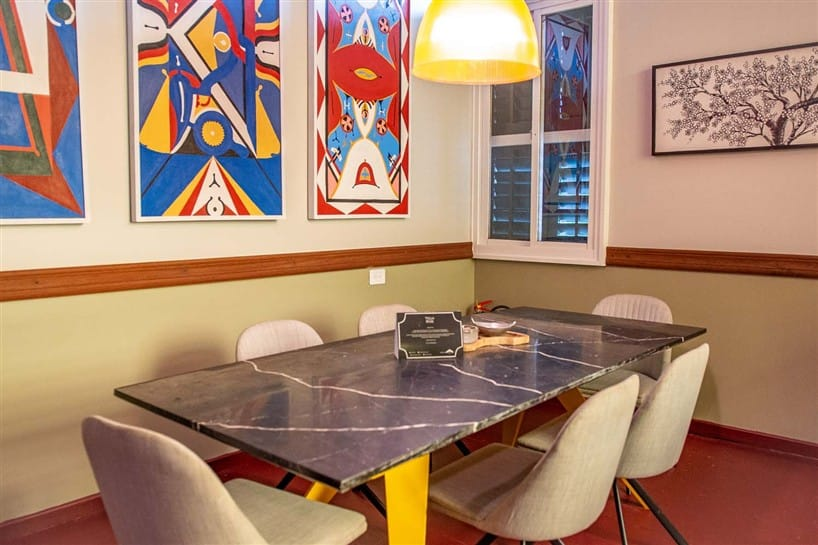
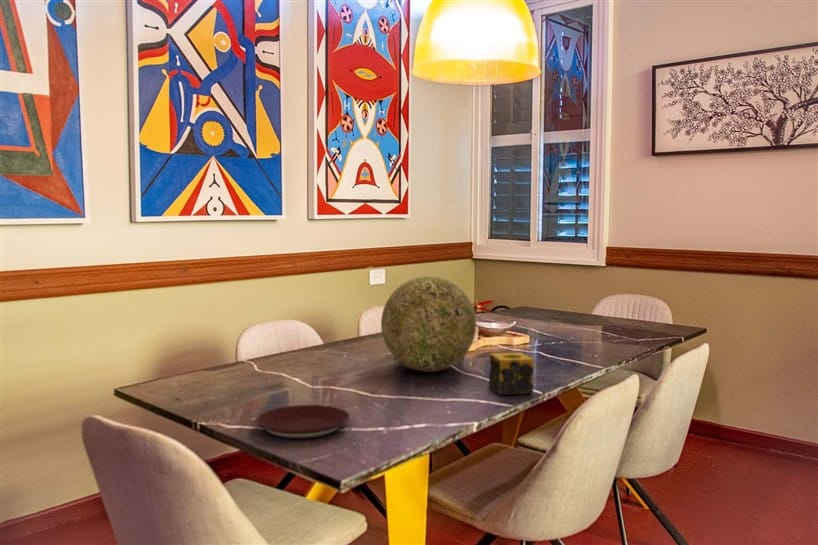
+ candle [488,352,535,396]
+ plate [256,404,350,440]
+ decorative ball [380,275,477,373]
